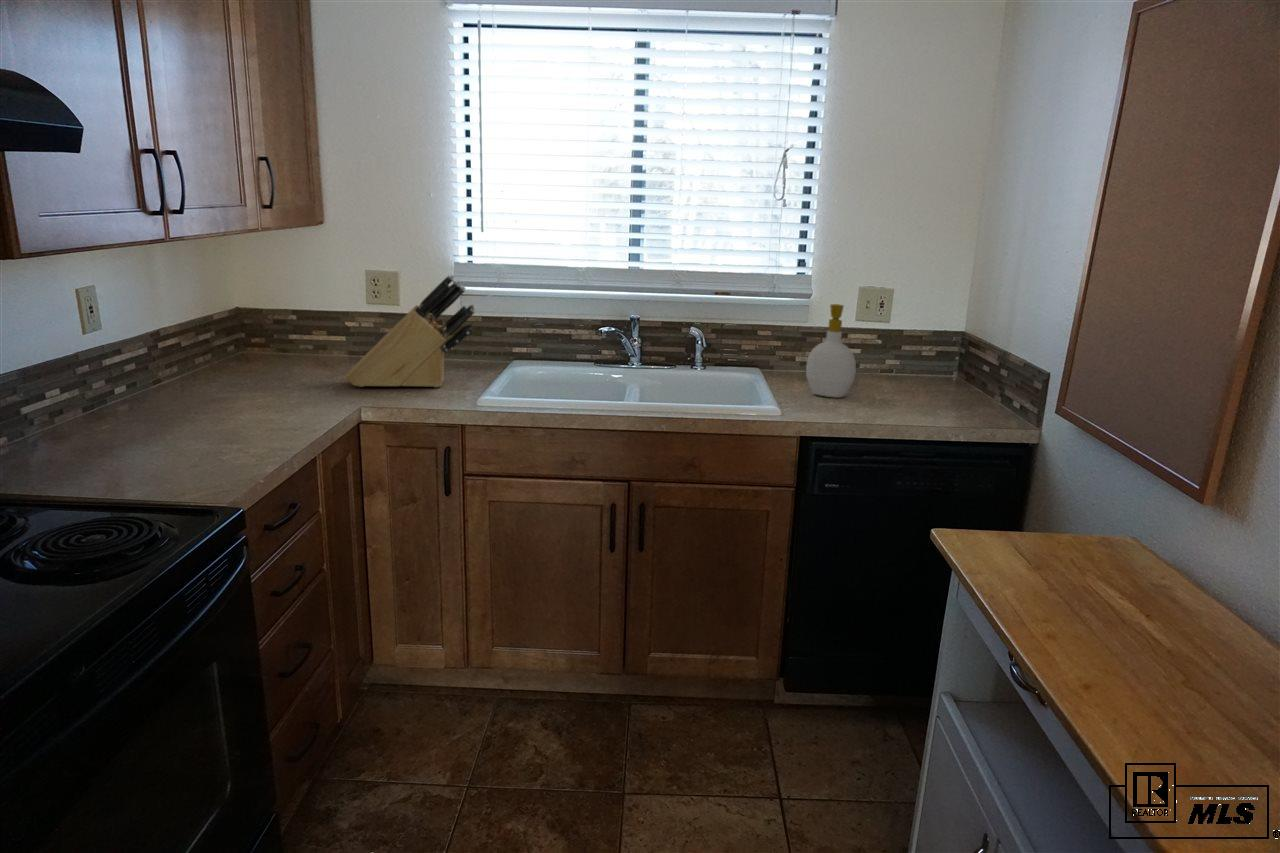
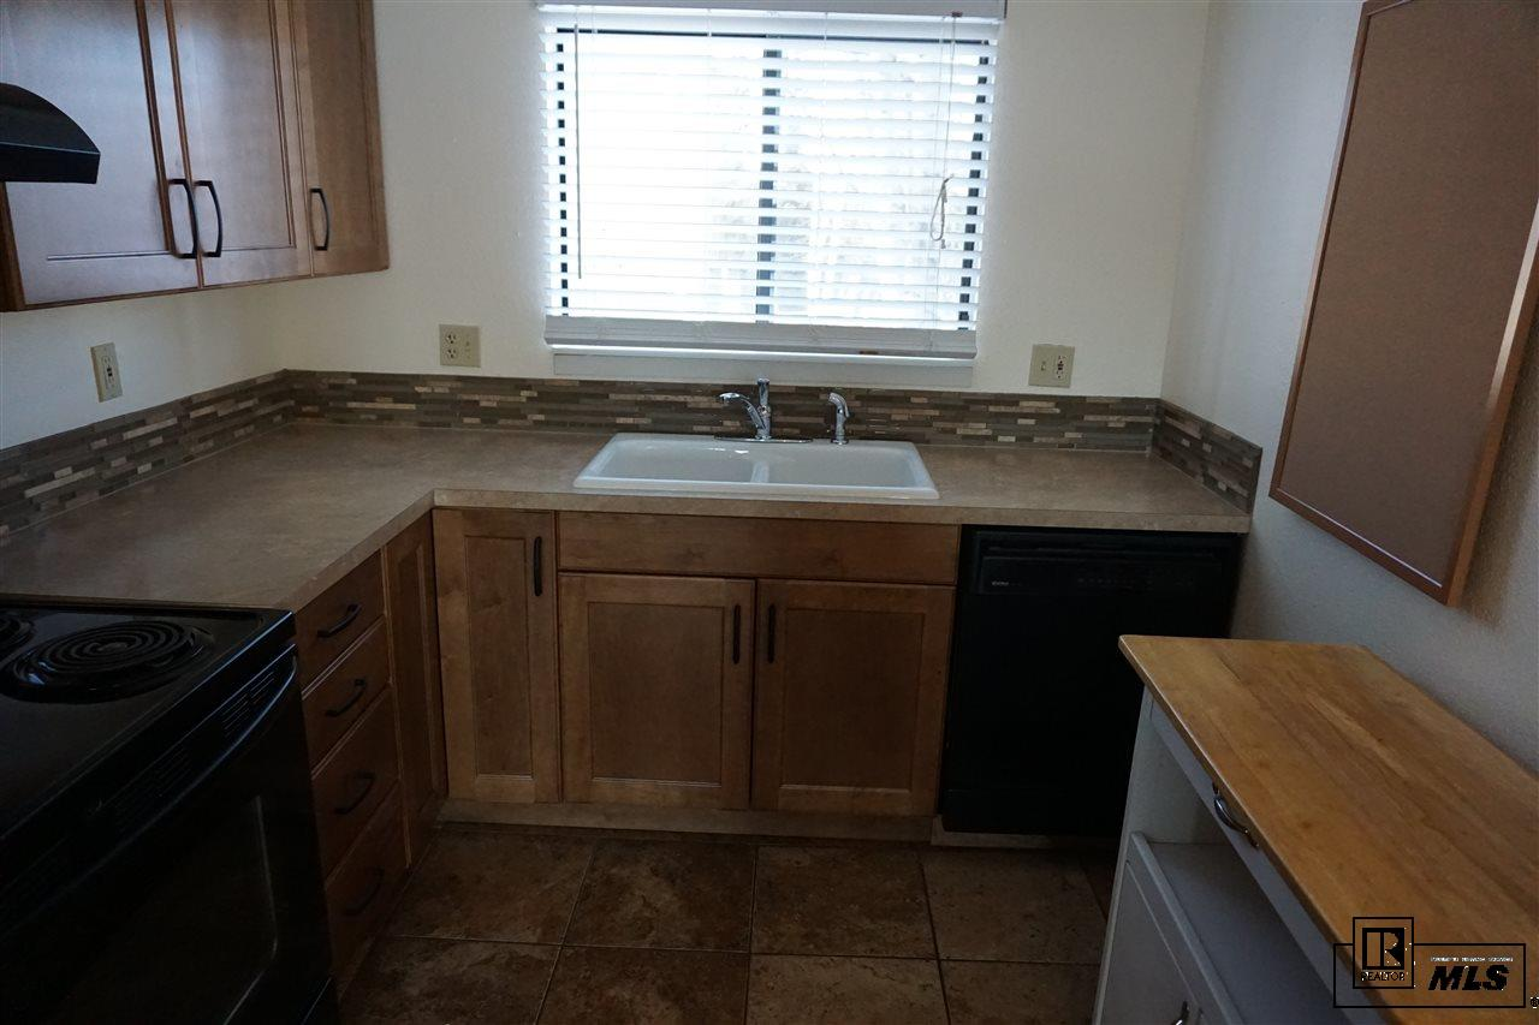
- soap bottle [805,303,857,399]
- knife block [345,274,476,389]
